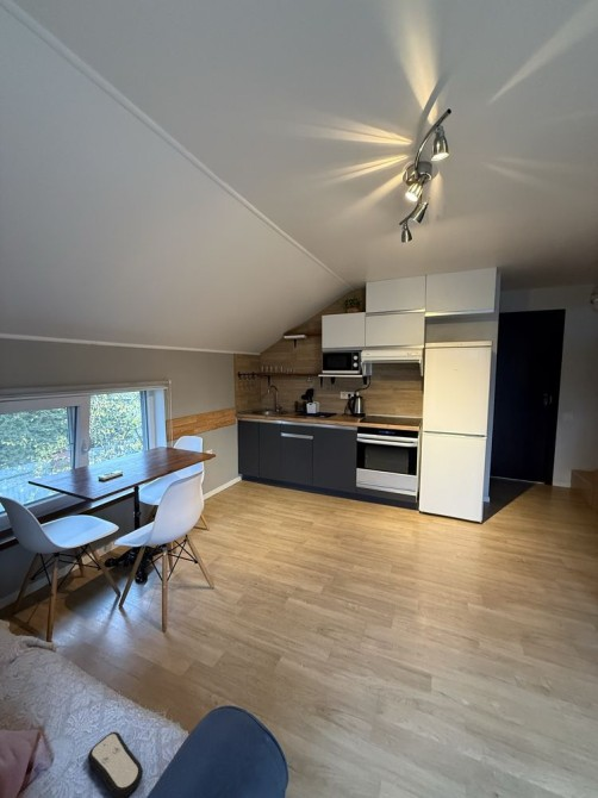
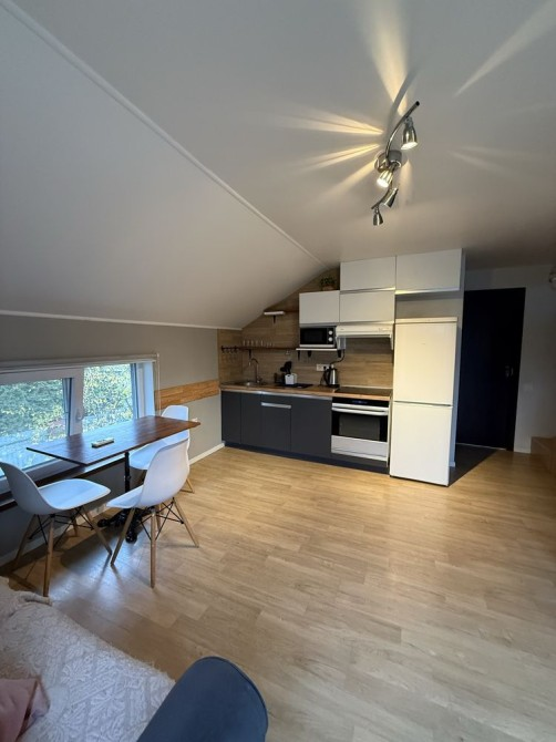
- remote control [87,731,144,798]
